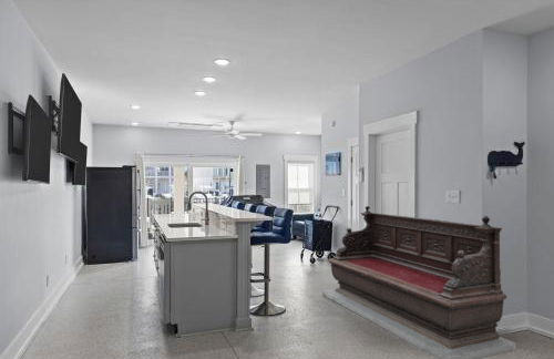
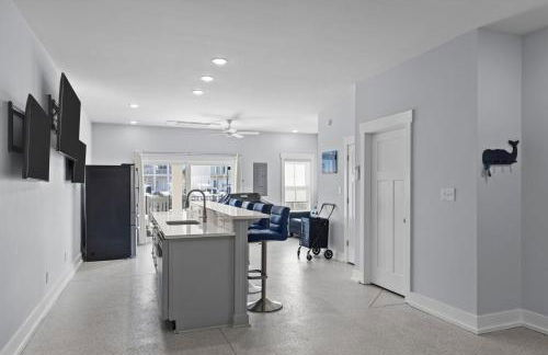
- bench [321,205,517,359]
